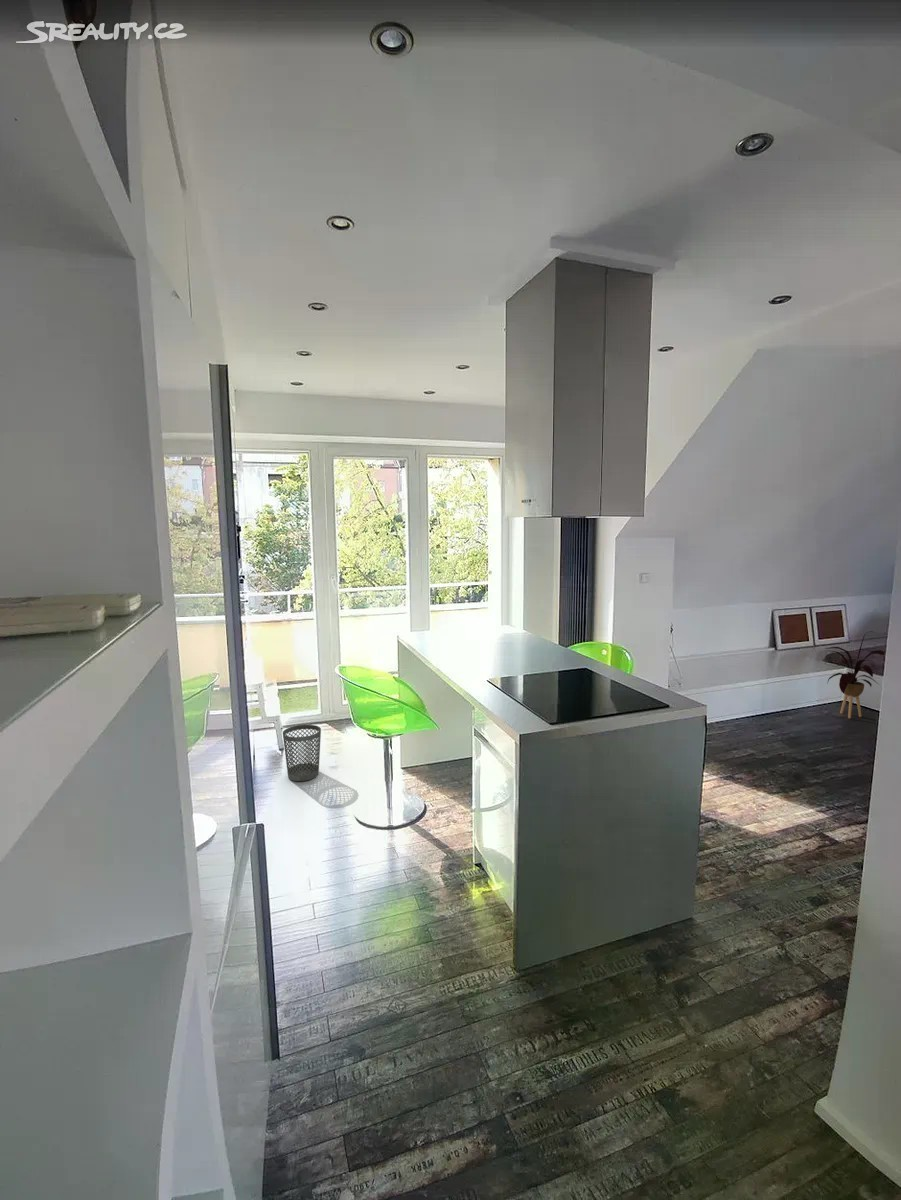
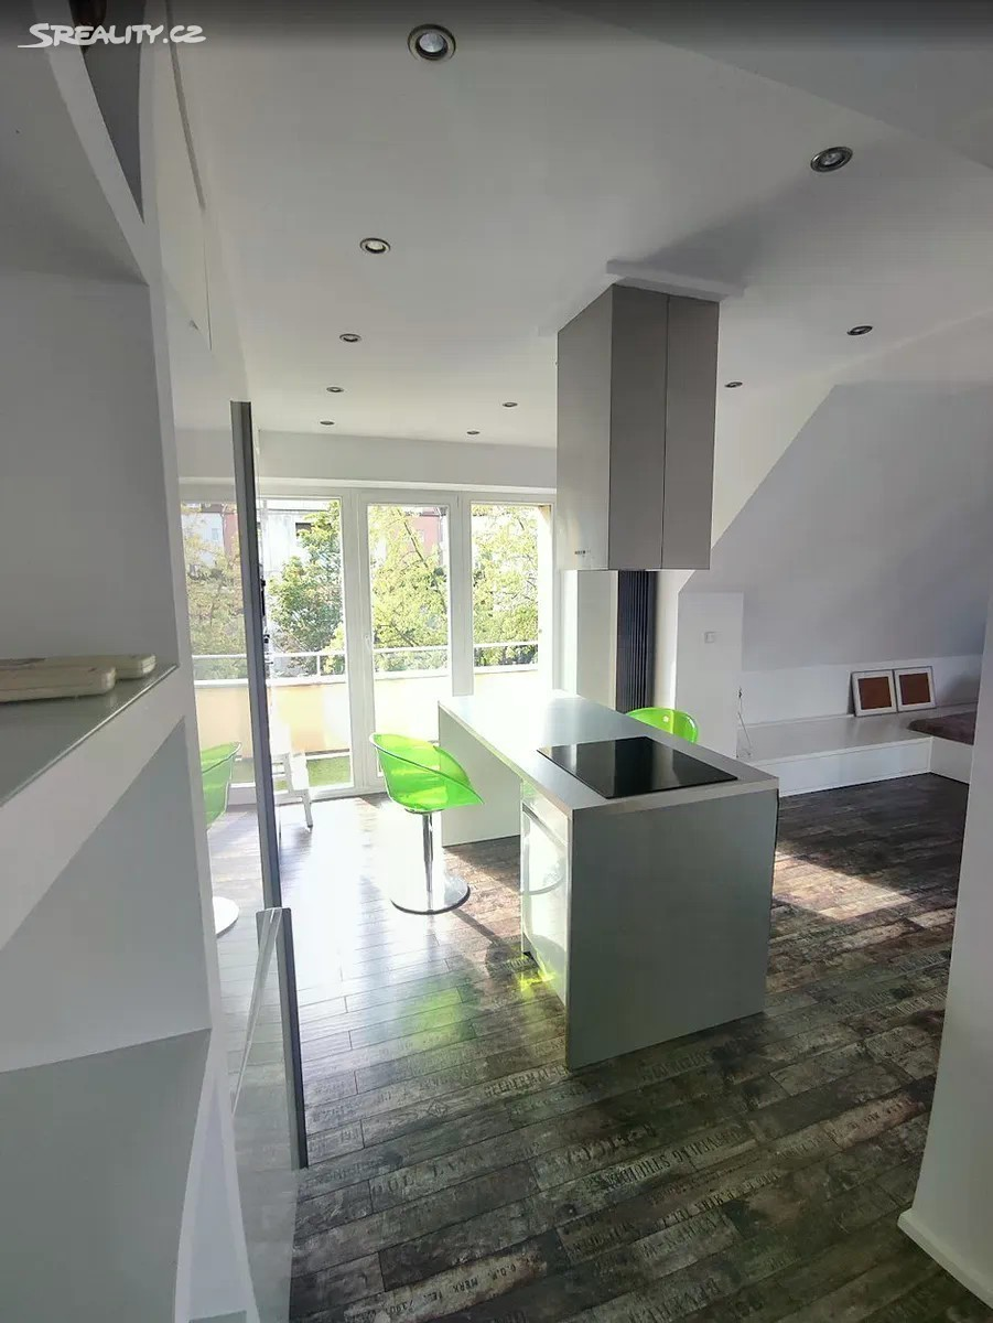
- house plant [824,630,886,719]
- wastebasket [282,724,322,782]
